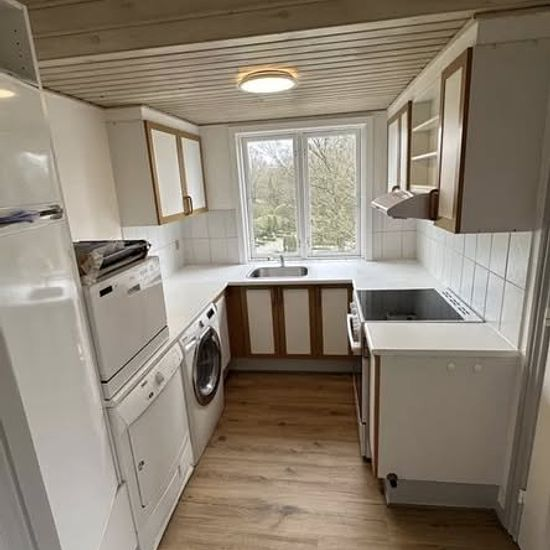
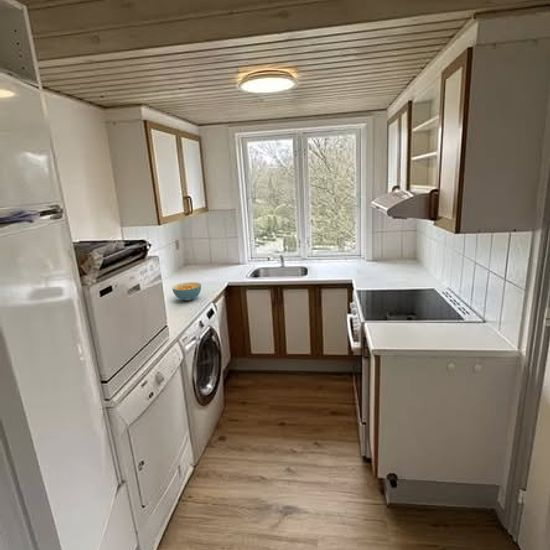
+ cereal bowl [171,281,202,302]
